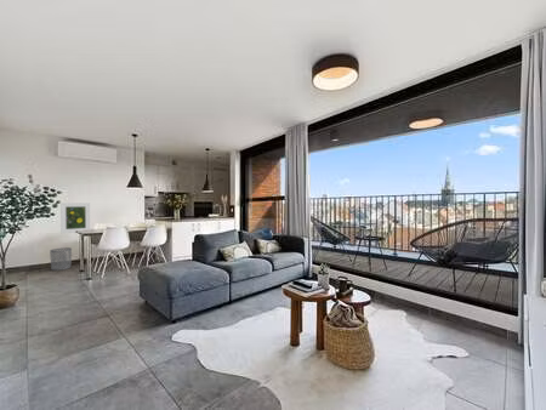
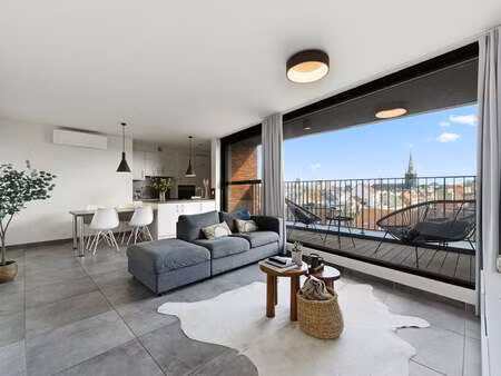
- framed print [59,201,91,234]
- waste bin [49,246,73,272]
